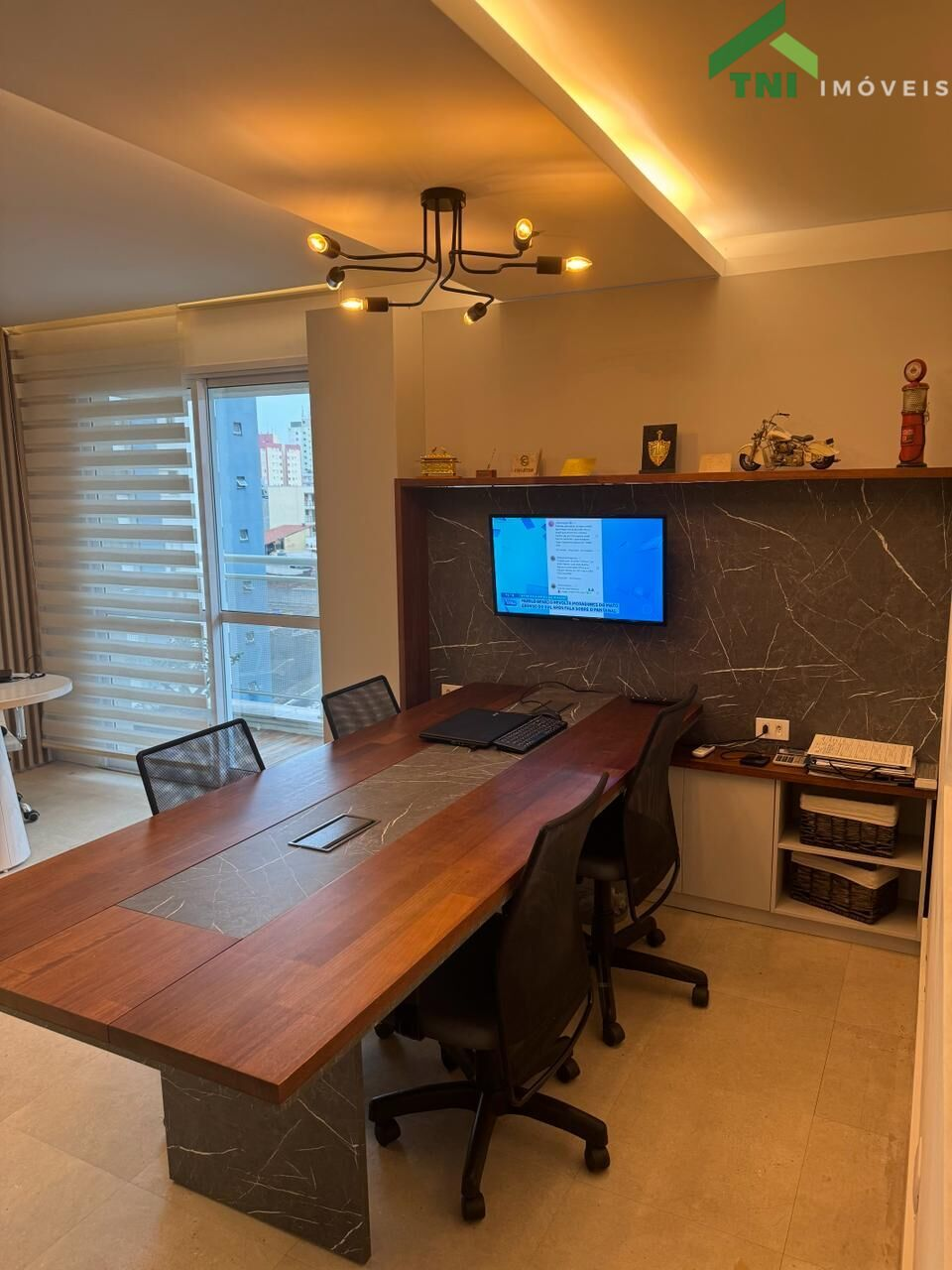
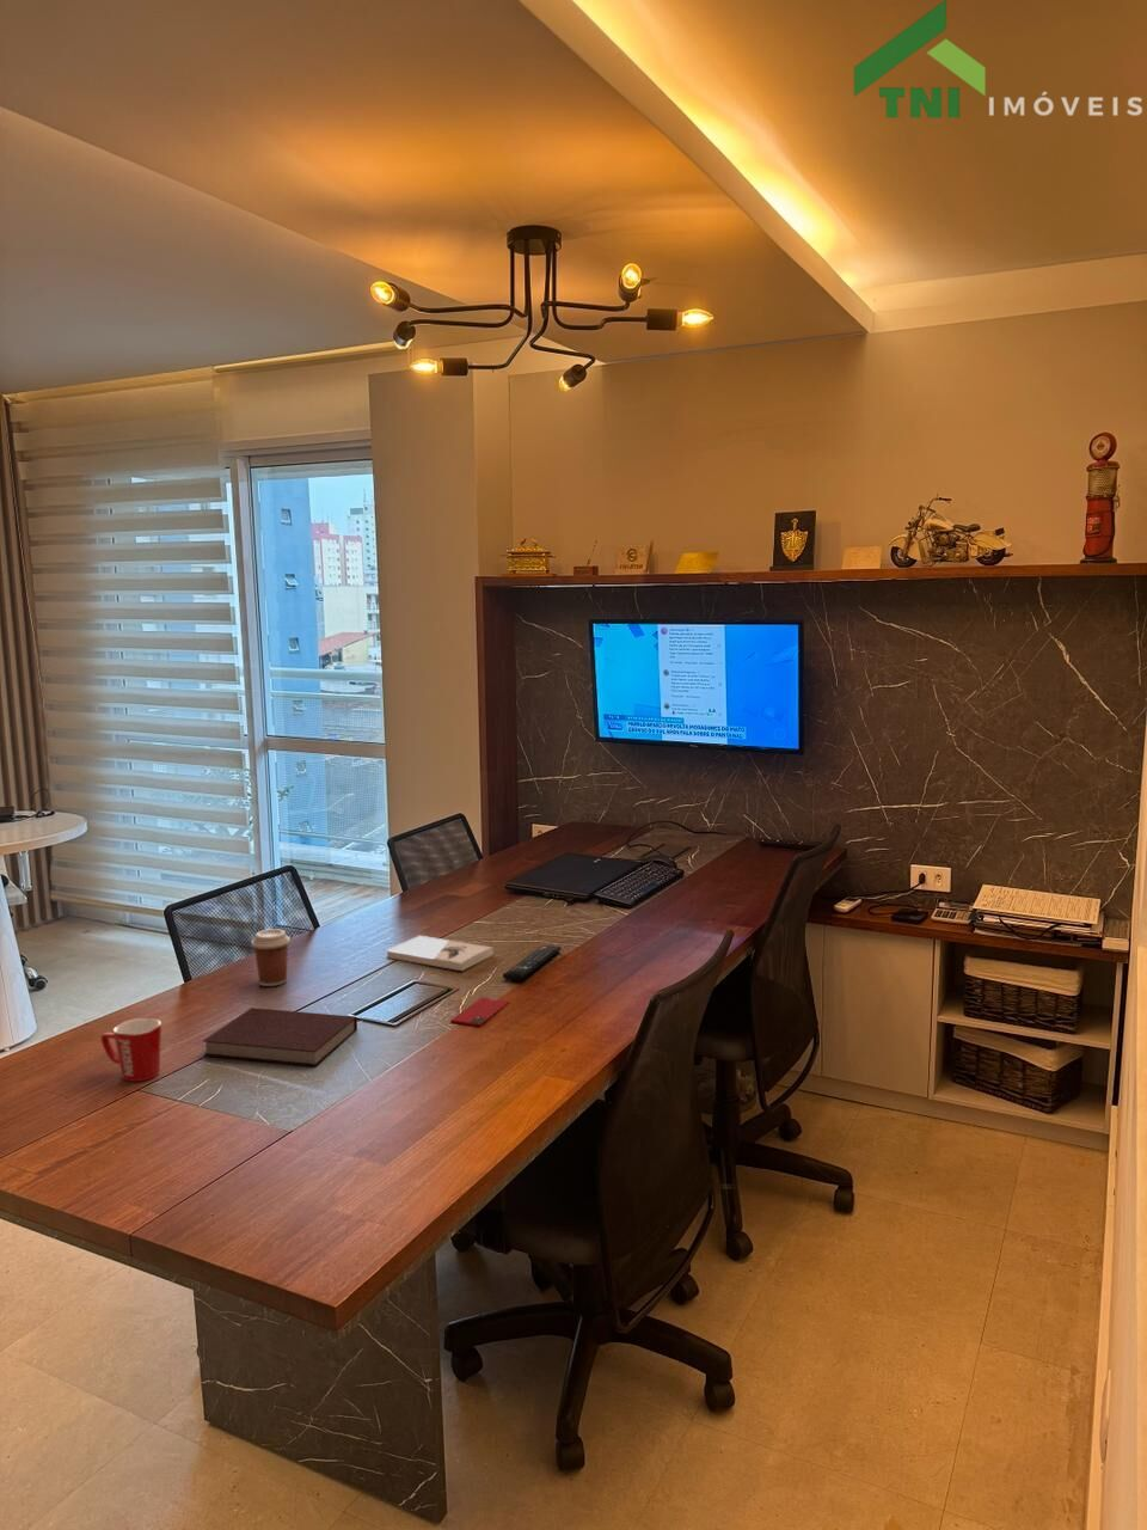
+ remote control [501,945,561,982]
+ smartphone [449,995,510,1026]
+ book [386,935,495,972]
+ coffee cup [249,928,292,988]
+ mug [100,1017,163,1083]
+ notebook [202,1006,358,1067]
